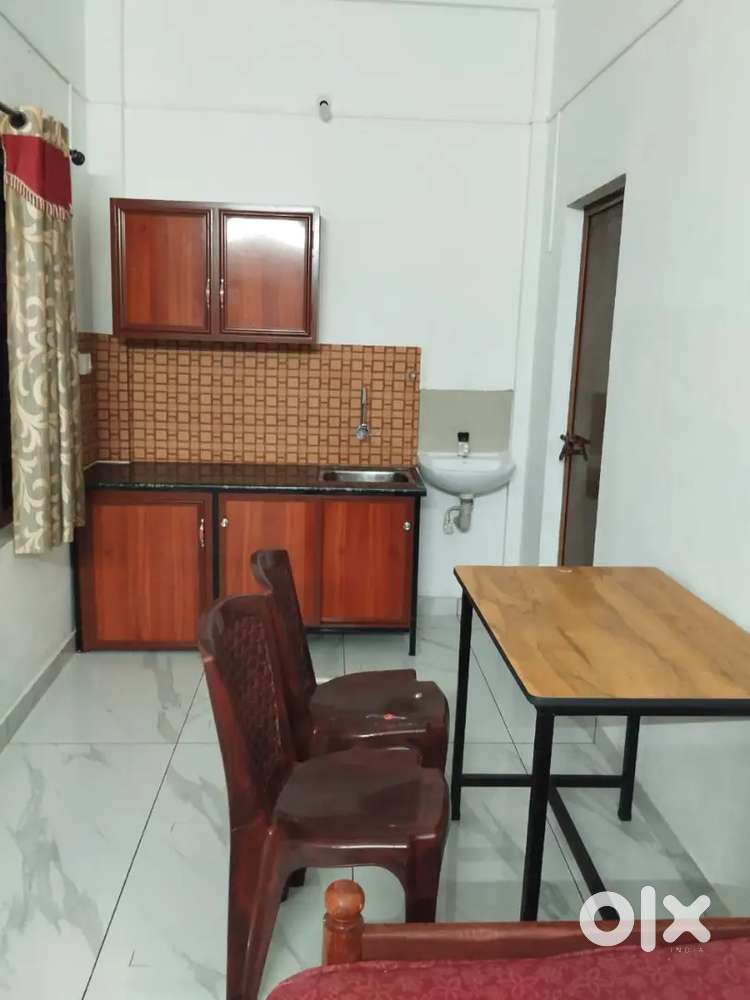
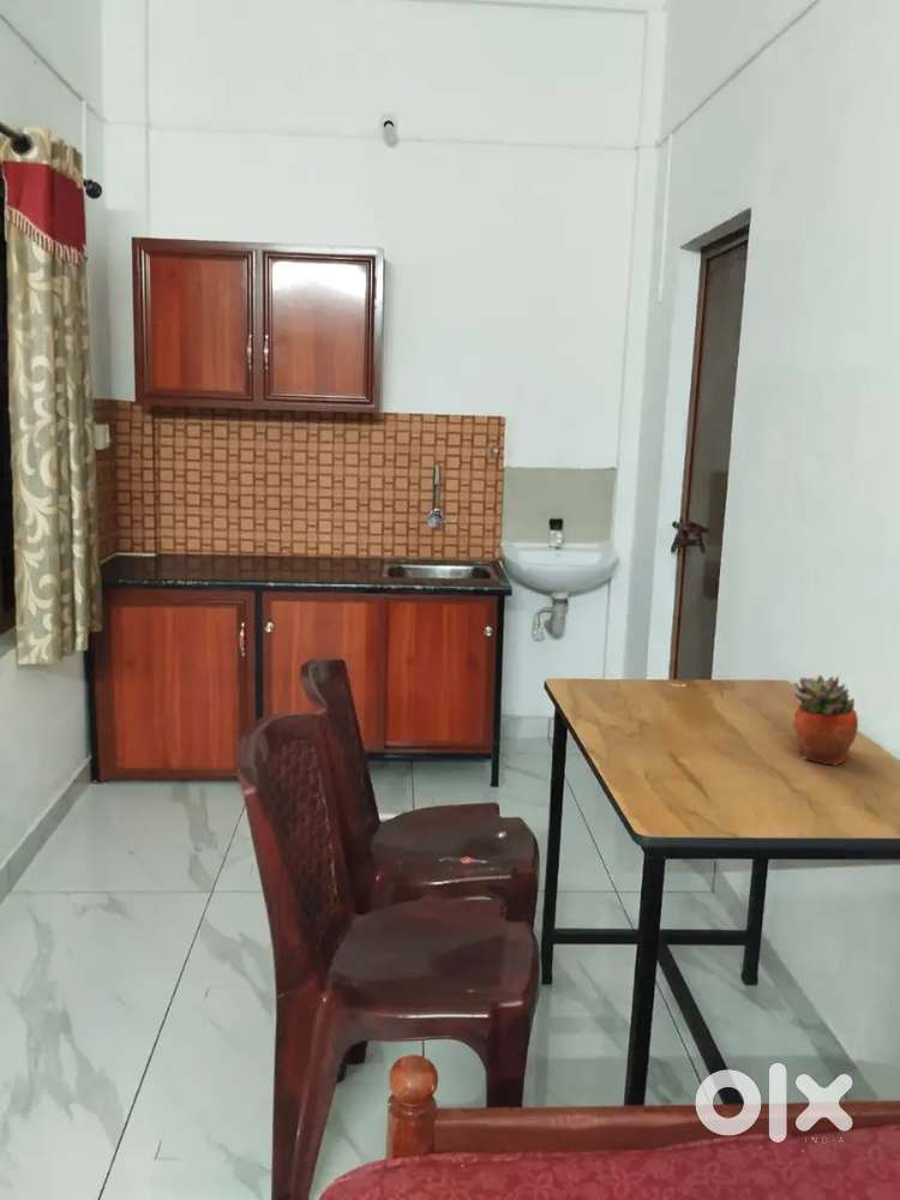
+ succulent planter [792,673,859,767]
